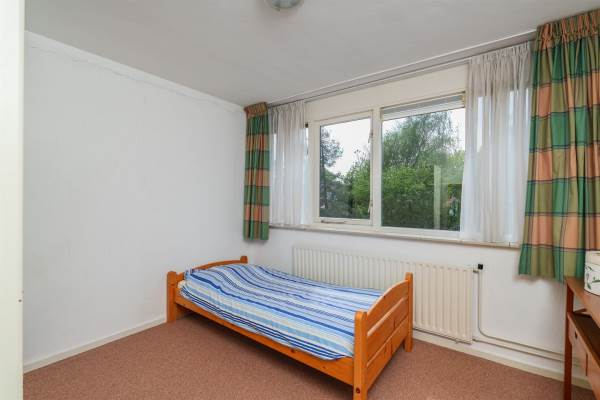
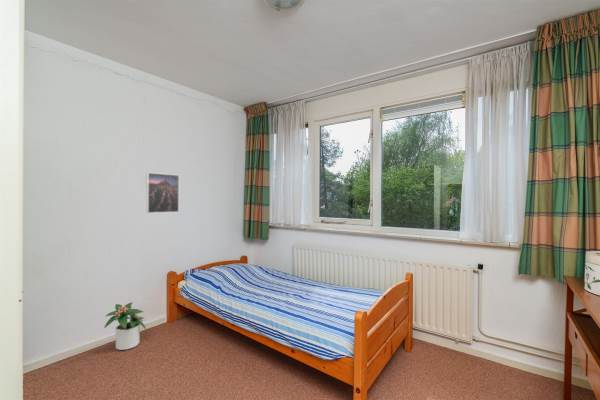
+ potted plant [103,301,147,351]
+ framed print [145,172,180,214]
